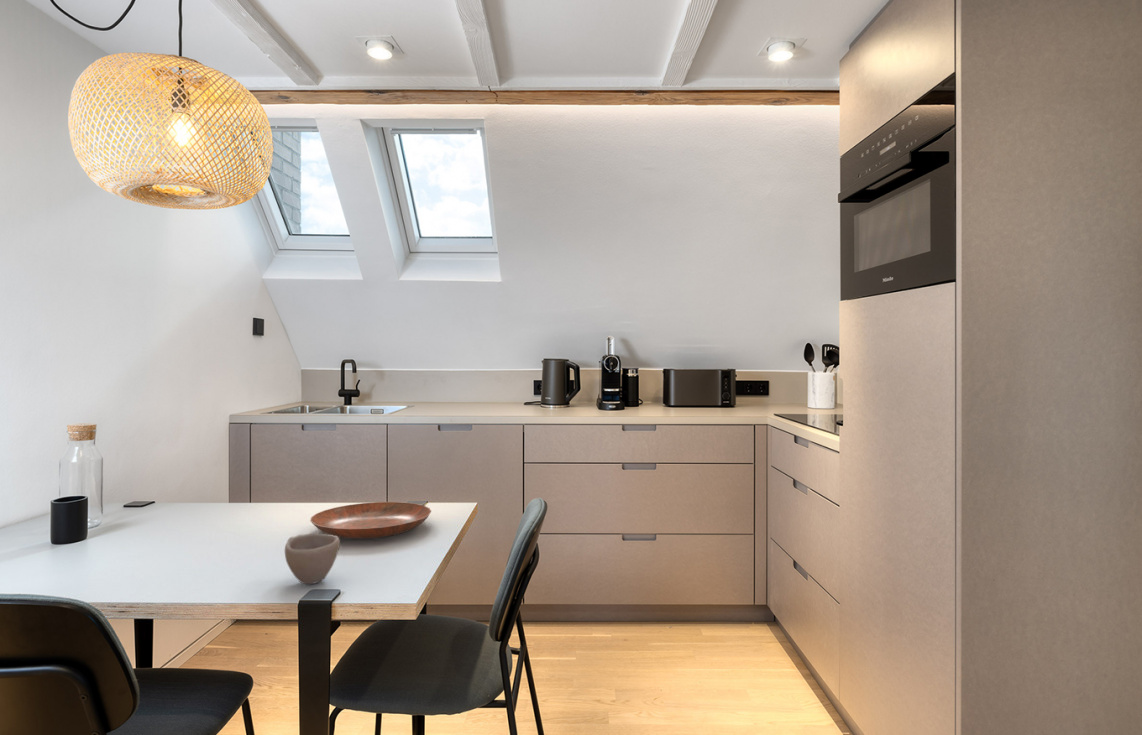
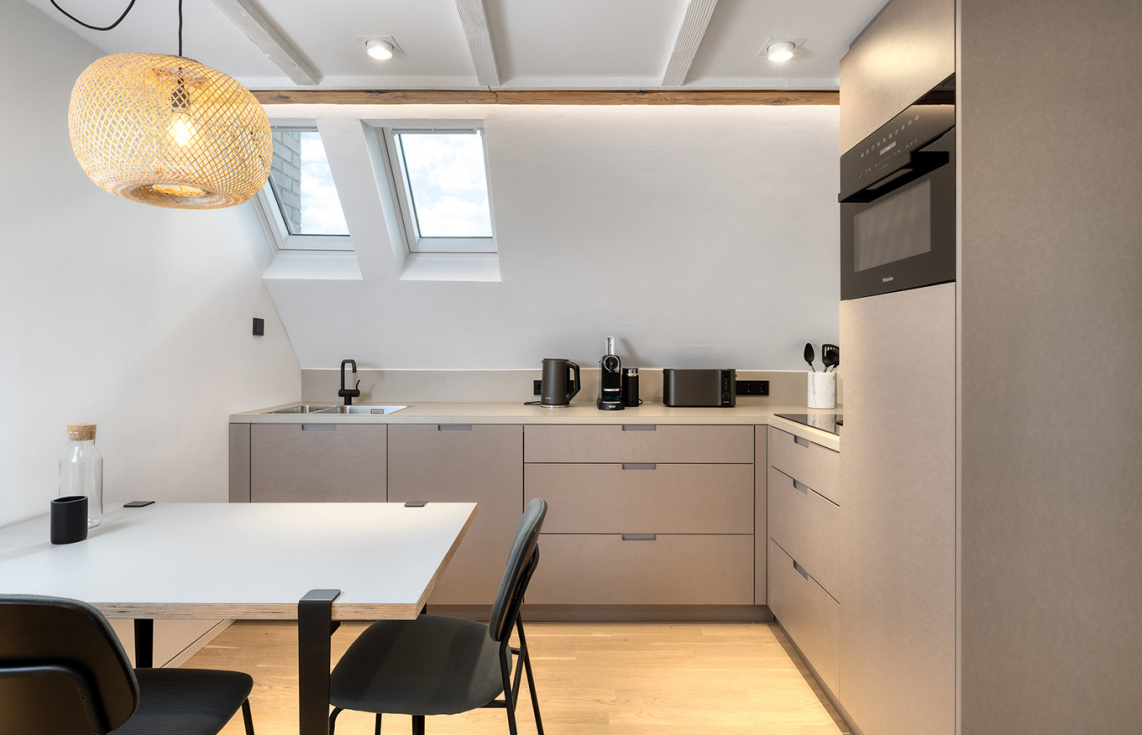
- bowl [309,501,432,540]
- cup [284,533,341,585]
